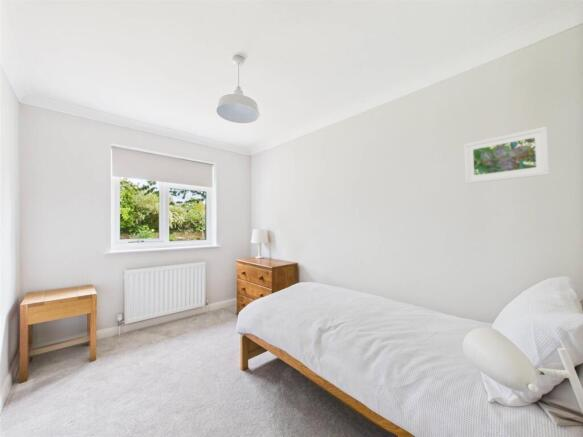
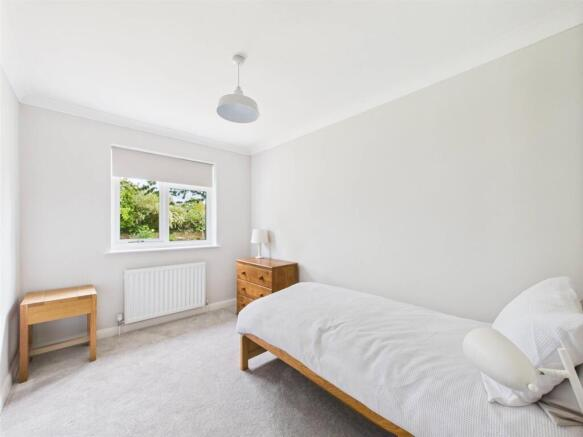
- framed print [463,126,550,185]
